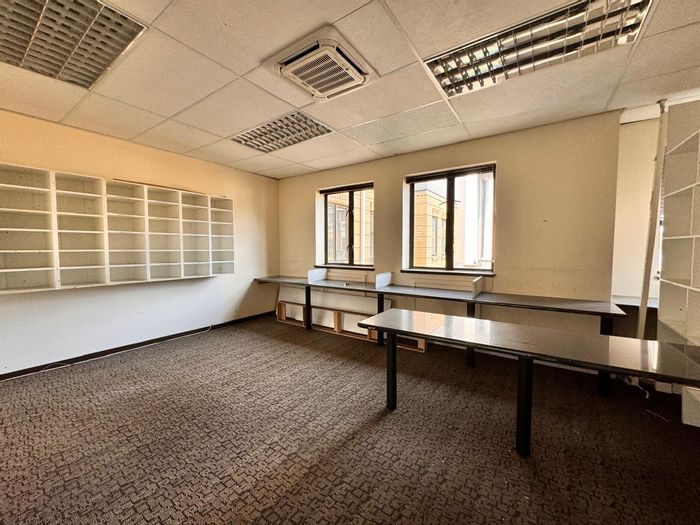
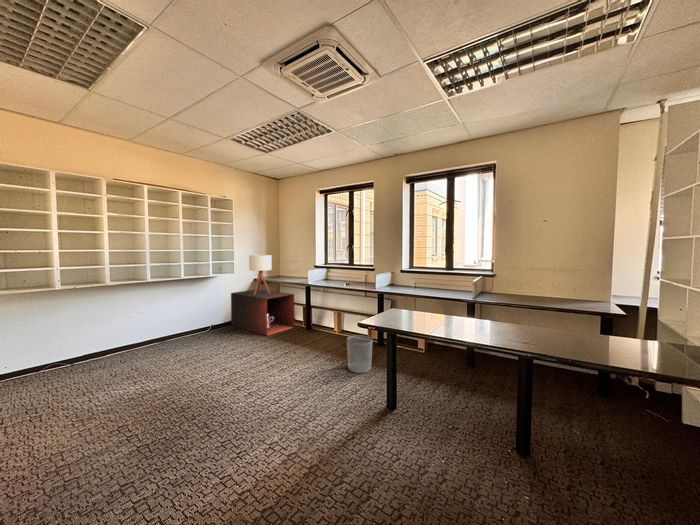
+ lamp [248,254,273,295]
+ waste bin [346,334,374,374]
+ storage cabinet [230,288,295,337]
